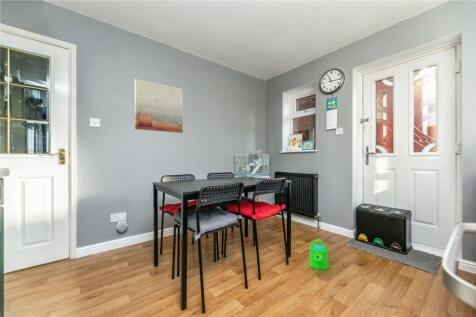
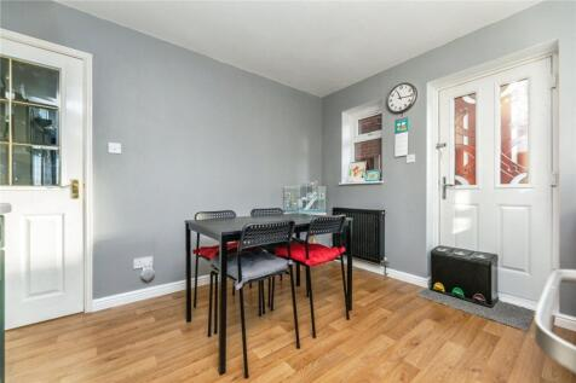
- watering can [307,238,330,270]
- wall art [134,78,184,134]
